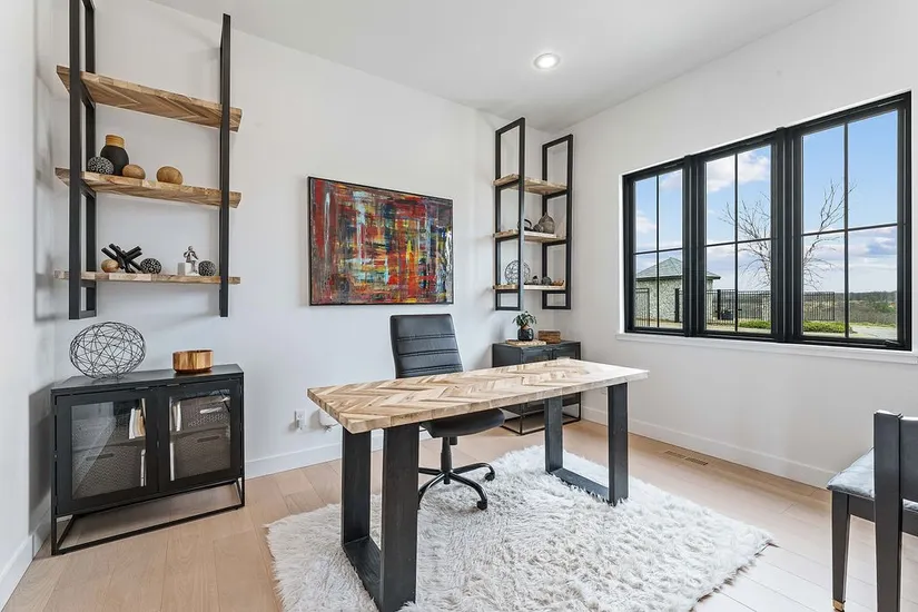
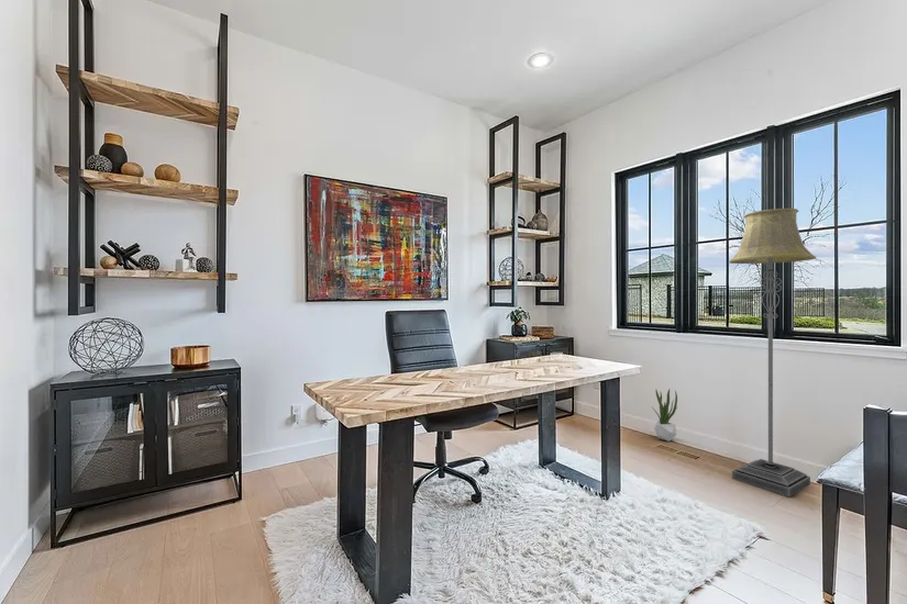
+ potted plant [652,389,678,443]
+ floor lamp [728,208,817,497]
